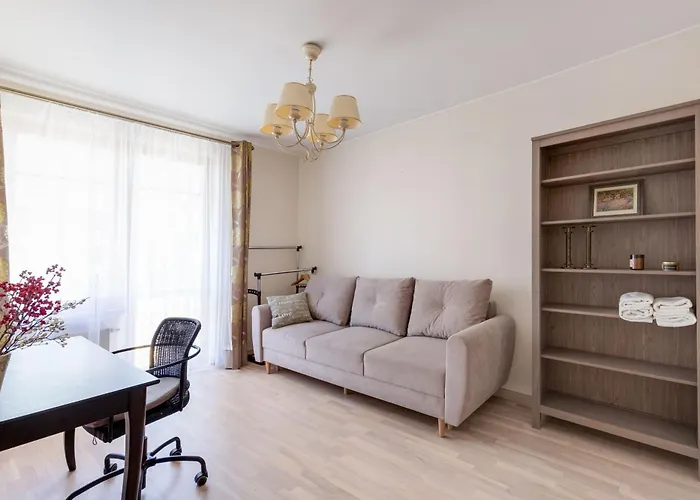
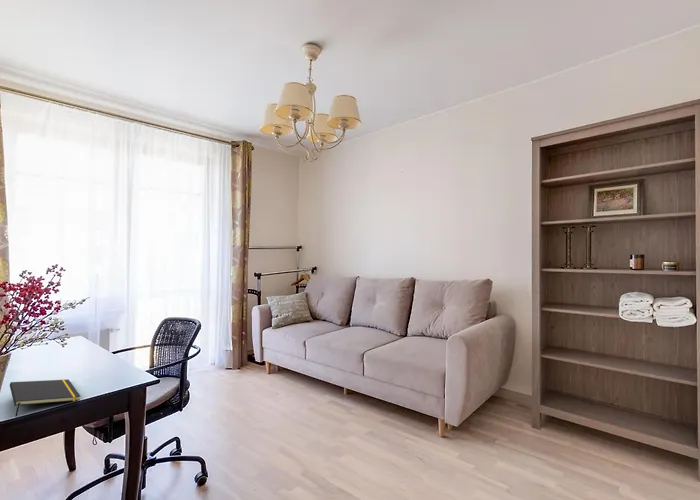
+ notepad [9,378,81,417]
